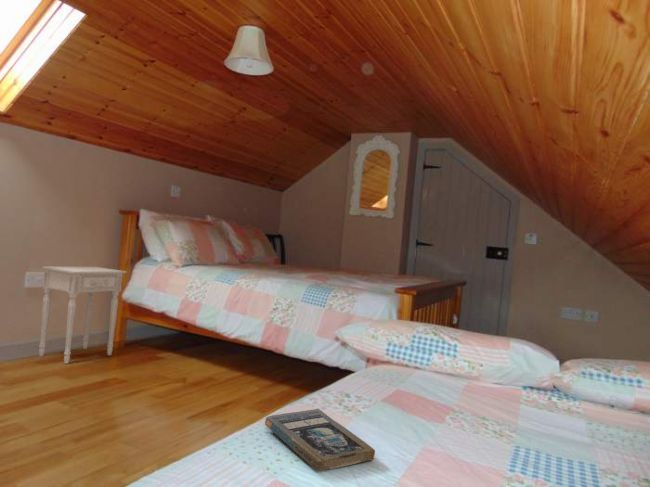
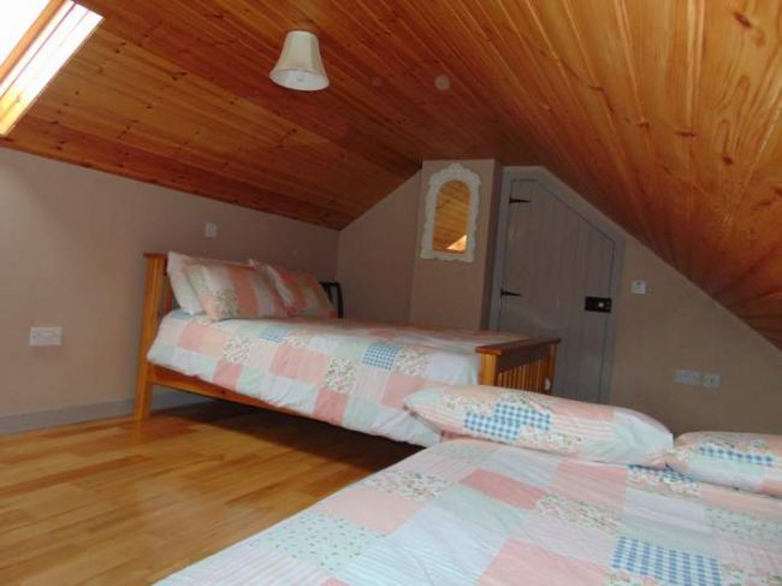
- book [264,408,376,472]
- nightstand [38,265,128,365]
